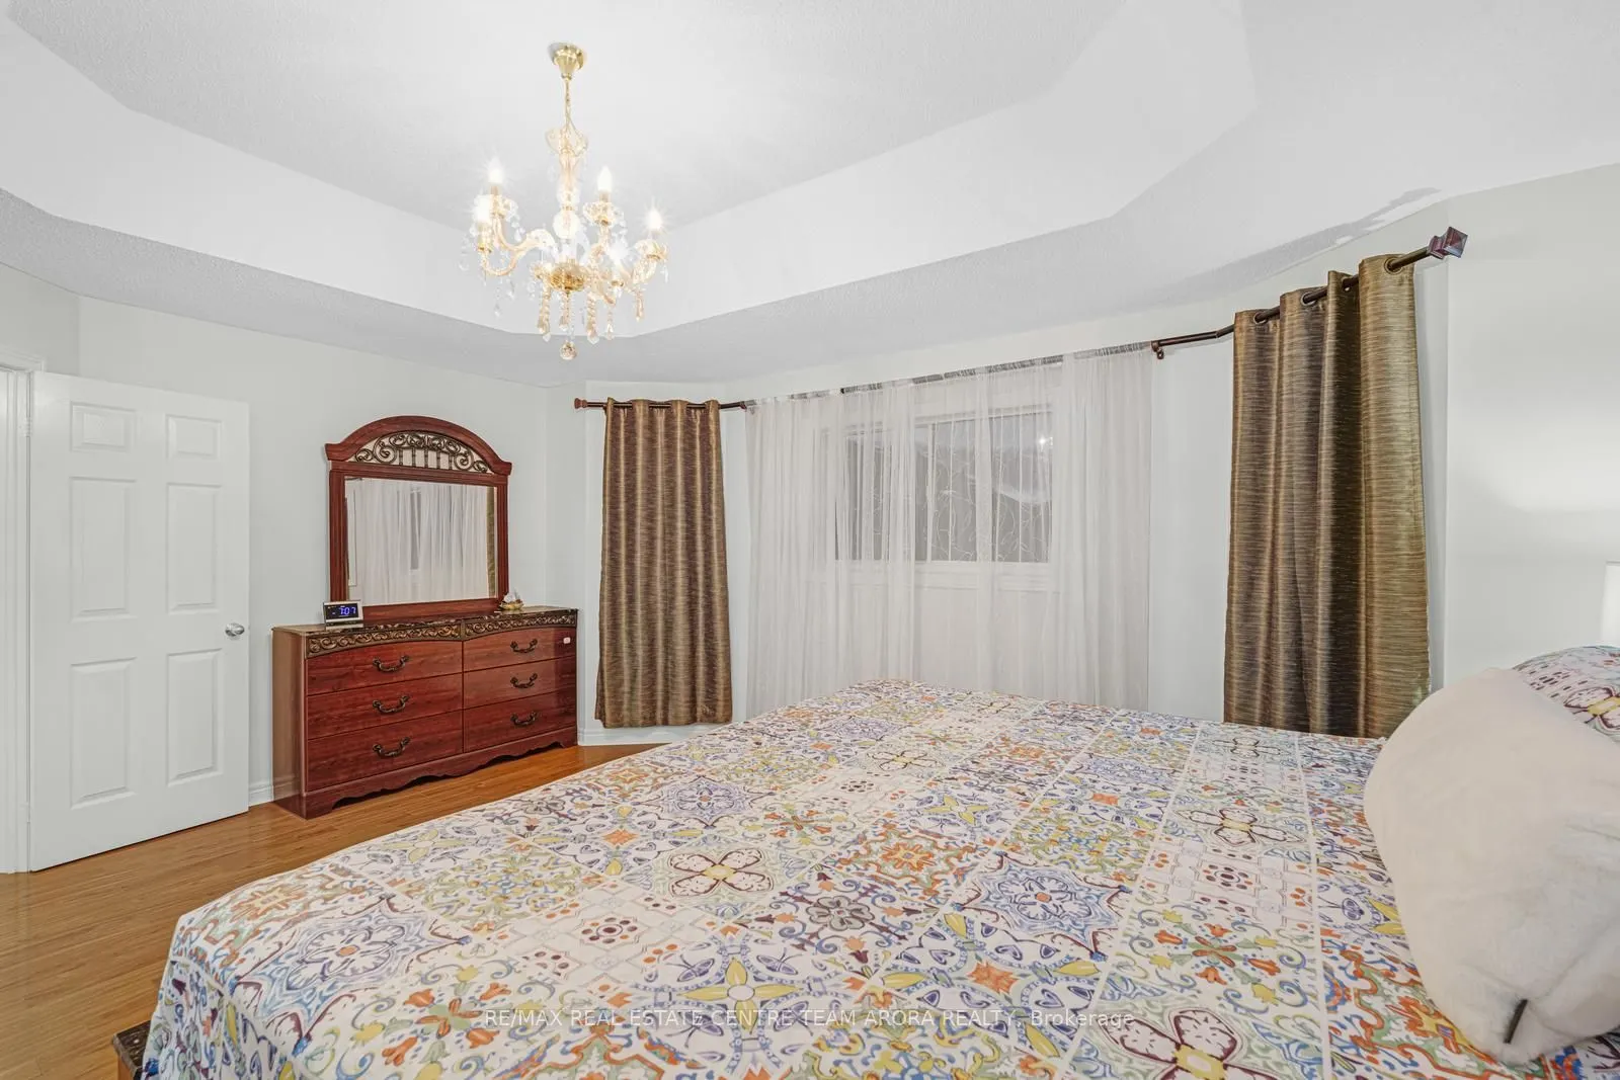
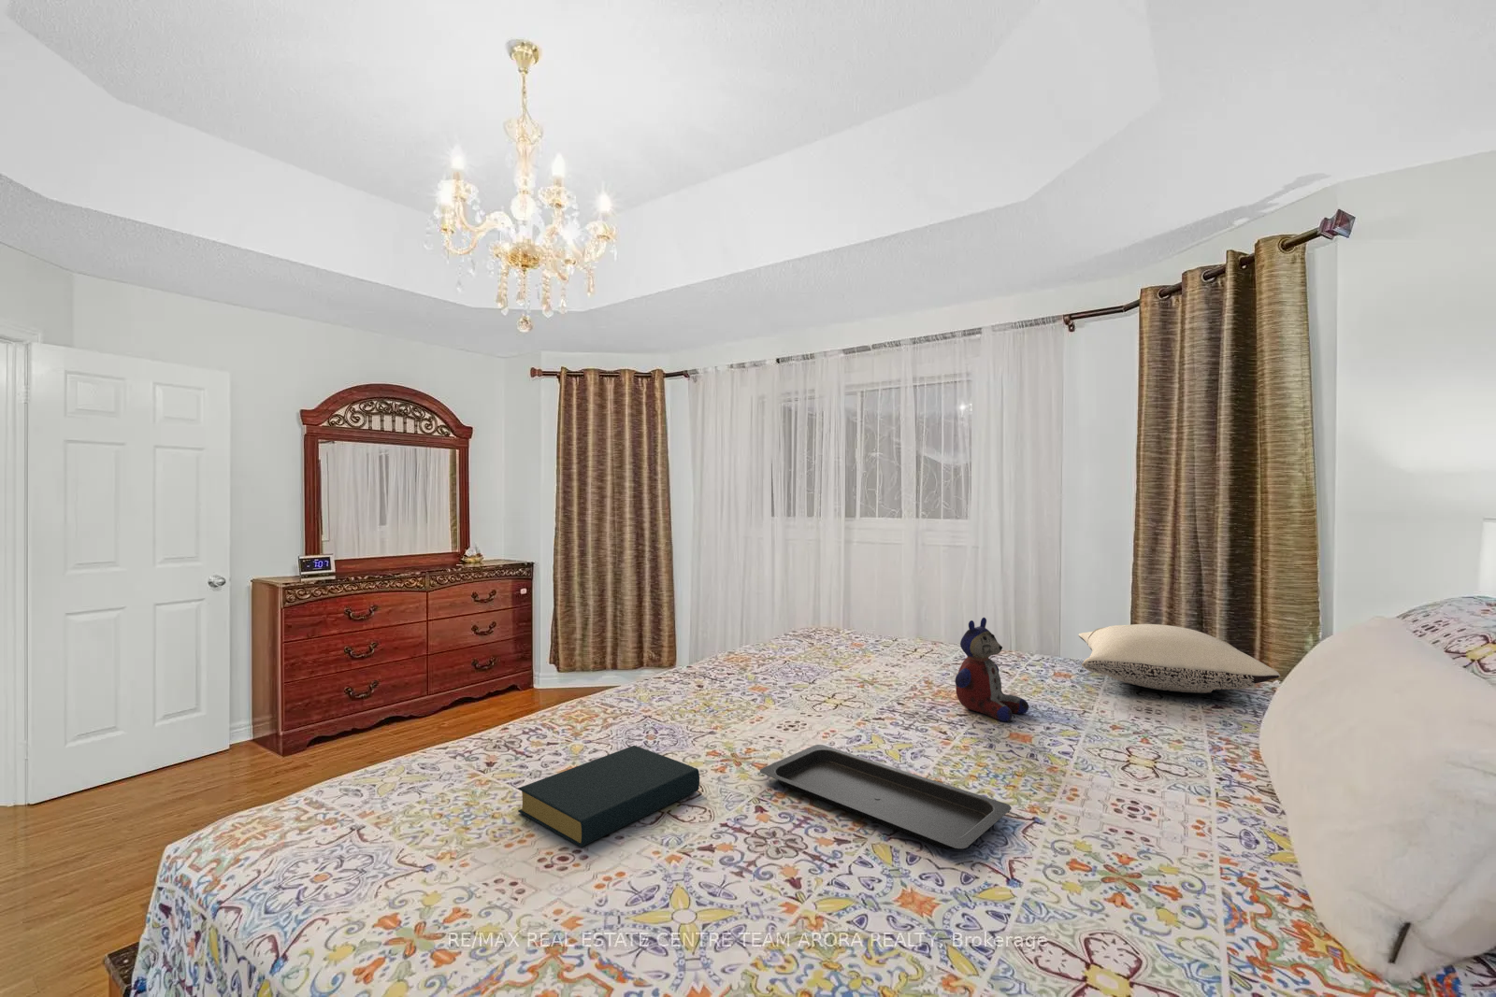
+ stuffed bear [955,616,1030,722]
+ hardback book [518,744,700,848]
+ pillow [1079,623,1281,694]
+ serving tray [759,743,1013,850]
